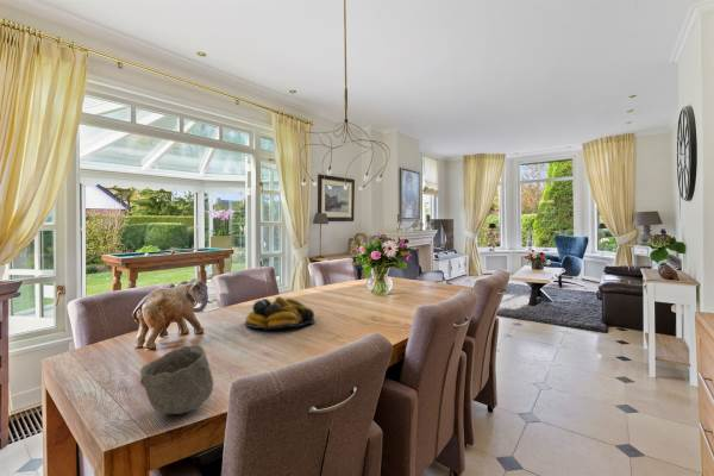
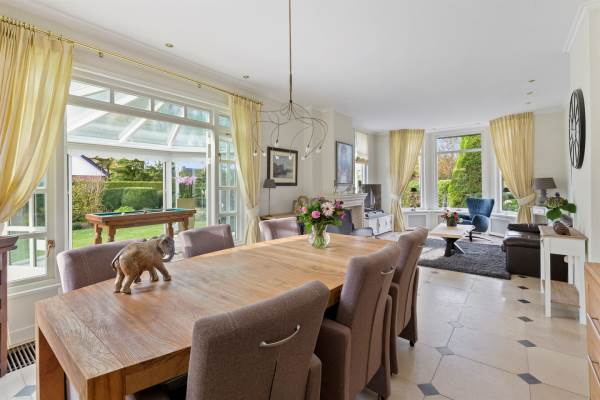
- bowl [139,344,214,416]
- fruit bowl [244,295,317,330]
